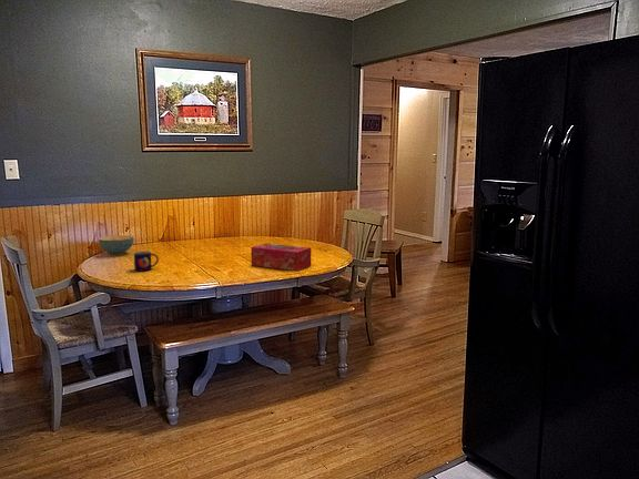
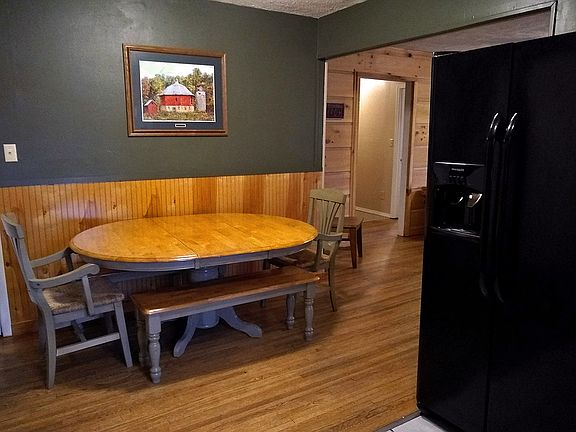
- tissue box [250,242,312,272]
- mug [133,251,160,273]
- cereal bowl [98,234,135,256]
